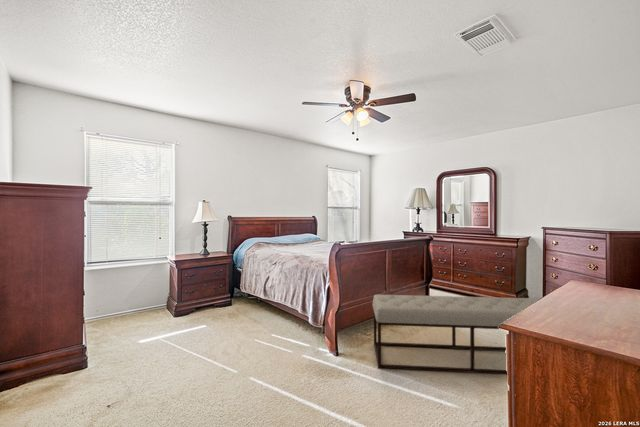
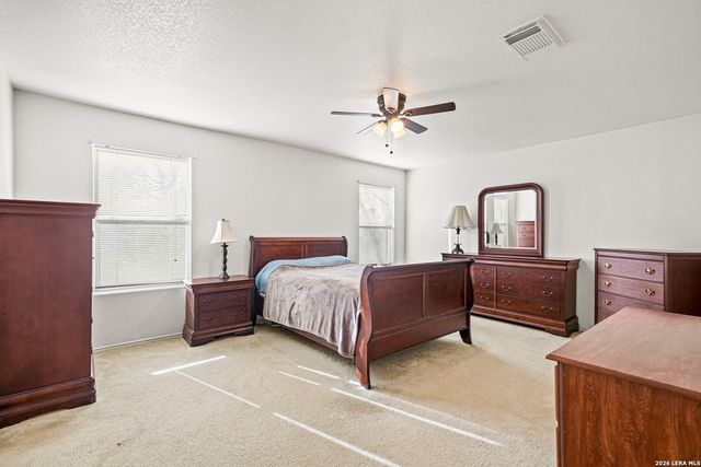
- bench [372,294,540,375]
